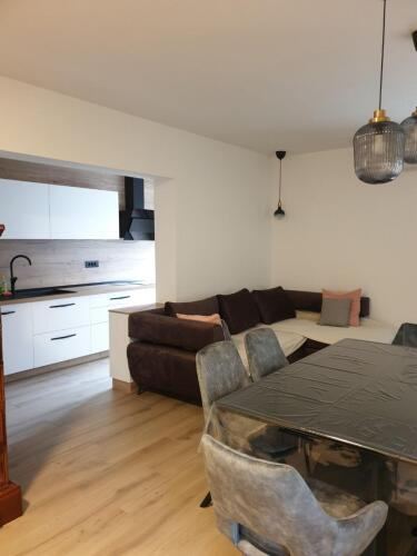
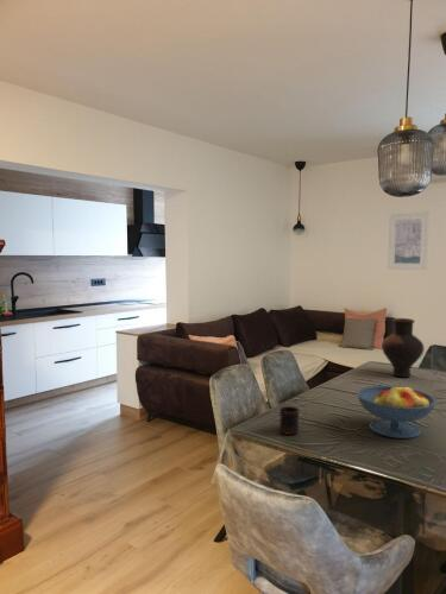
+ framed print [387,211,431,271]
+ mug [278,405,300,436]
+ fruit bowl [356,383,438,440]
+ vase [381,317,425,378]
